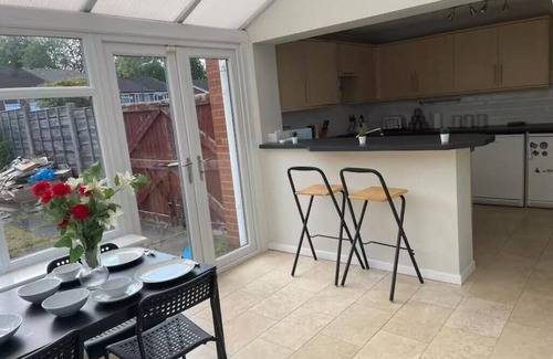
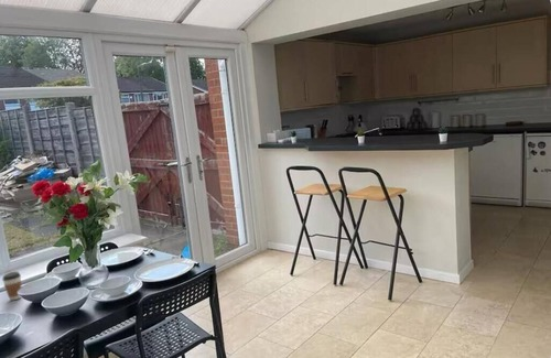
+ coffee cup [1,271,22,302]
